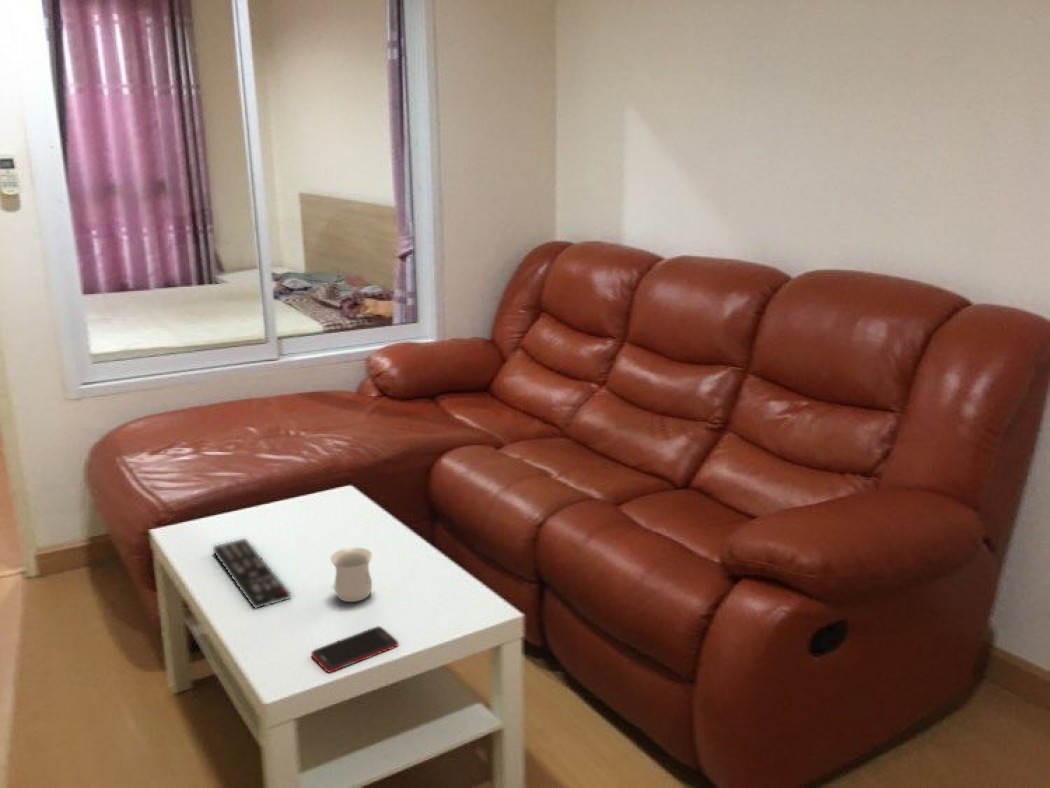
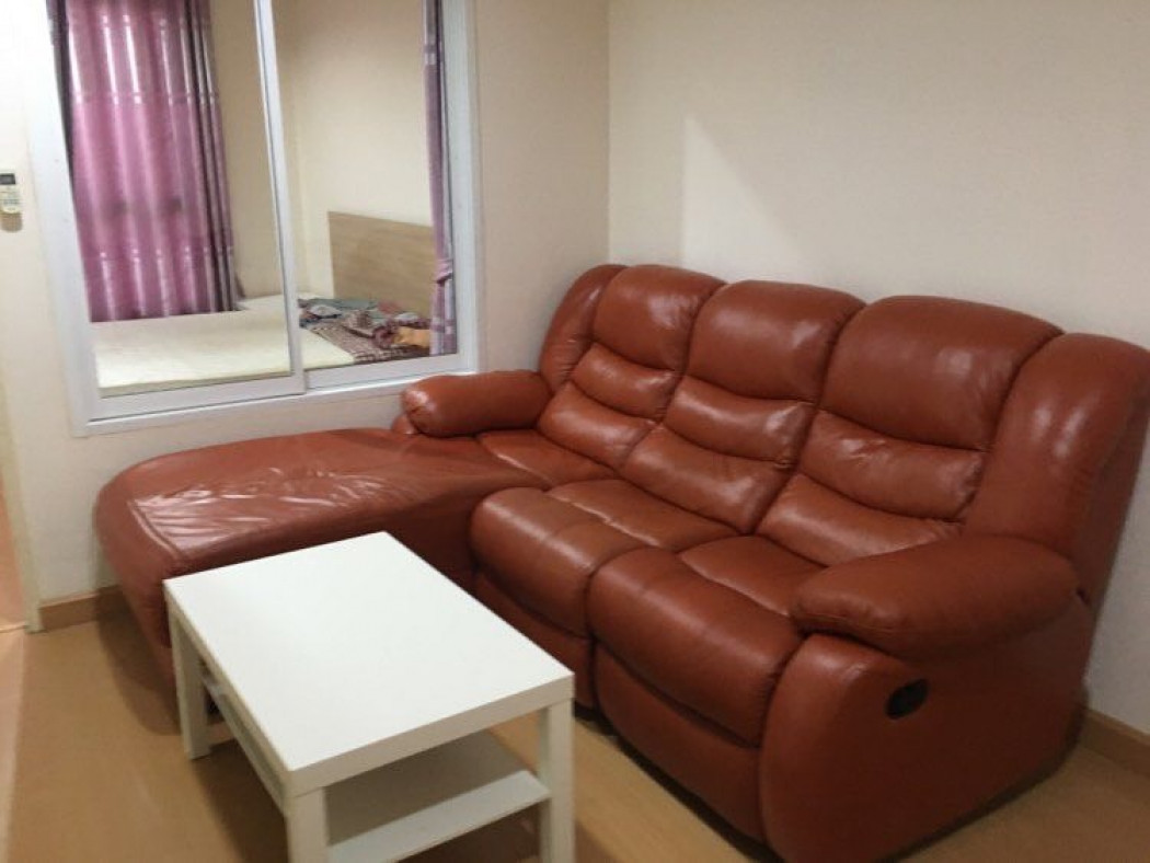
- mug [330,547,373,603]
- cell phone [310,625,399,674]
- remote control [212,537,292,610]
